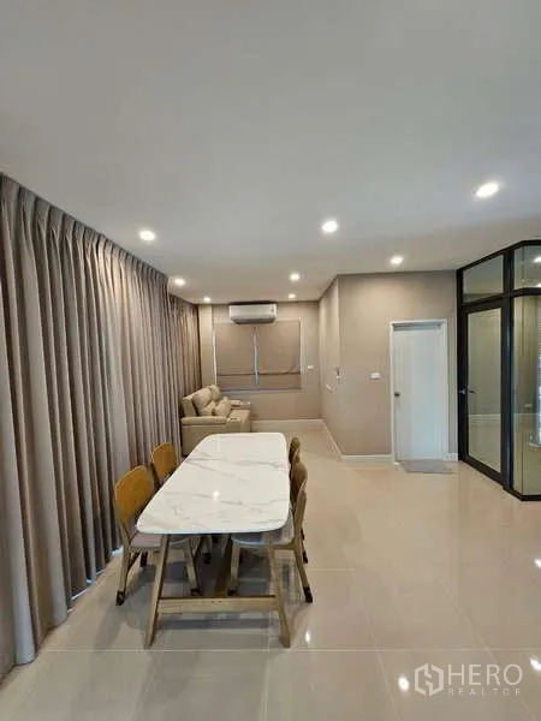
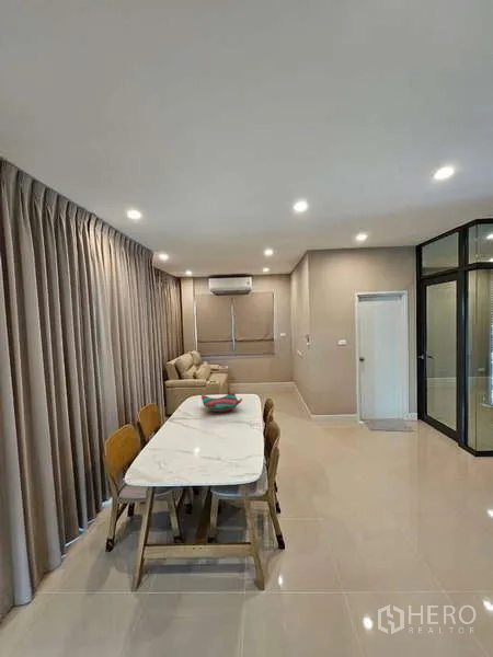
+ decorative bowl [200,390,243,414]
